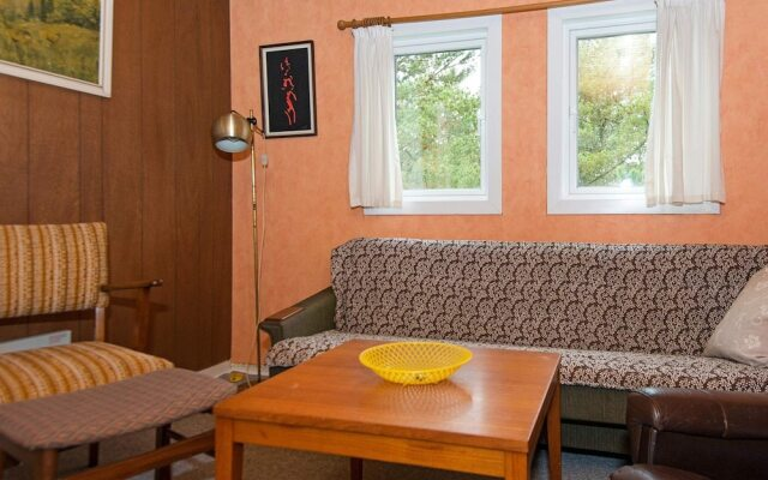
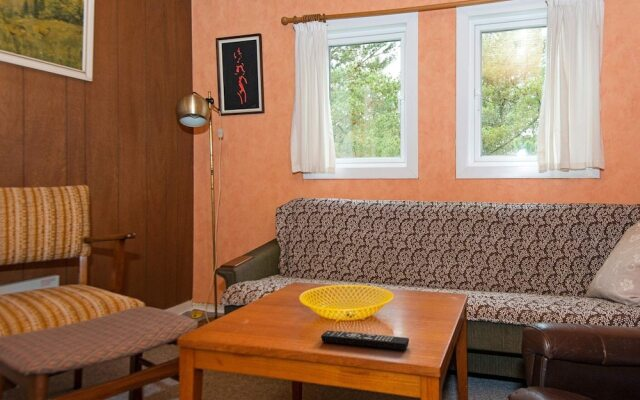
+ remote control [320,330,410,351]
